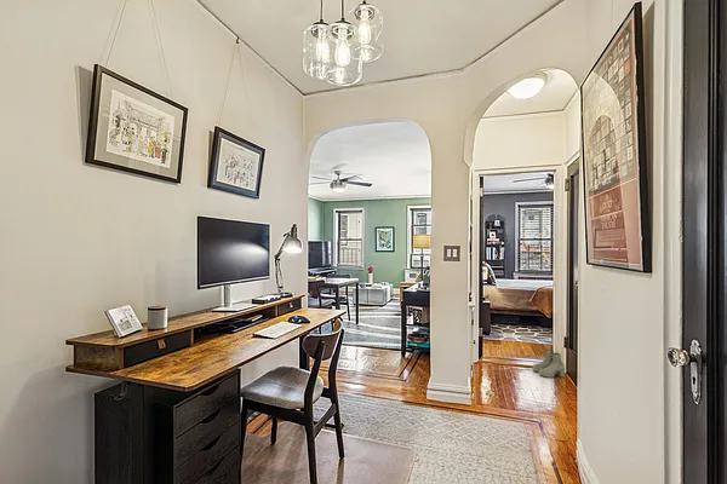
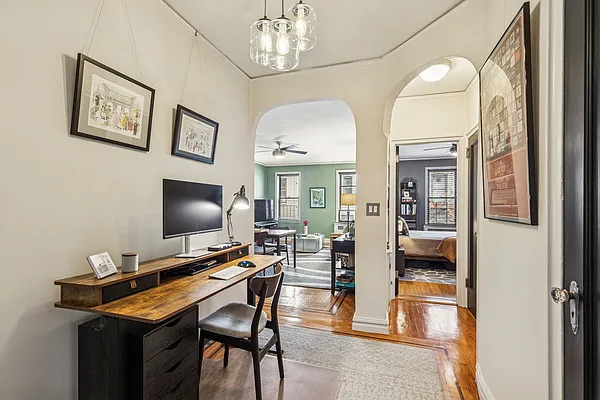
- boots [532,348,566,379]
